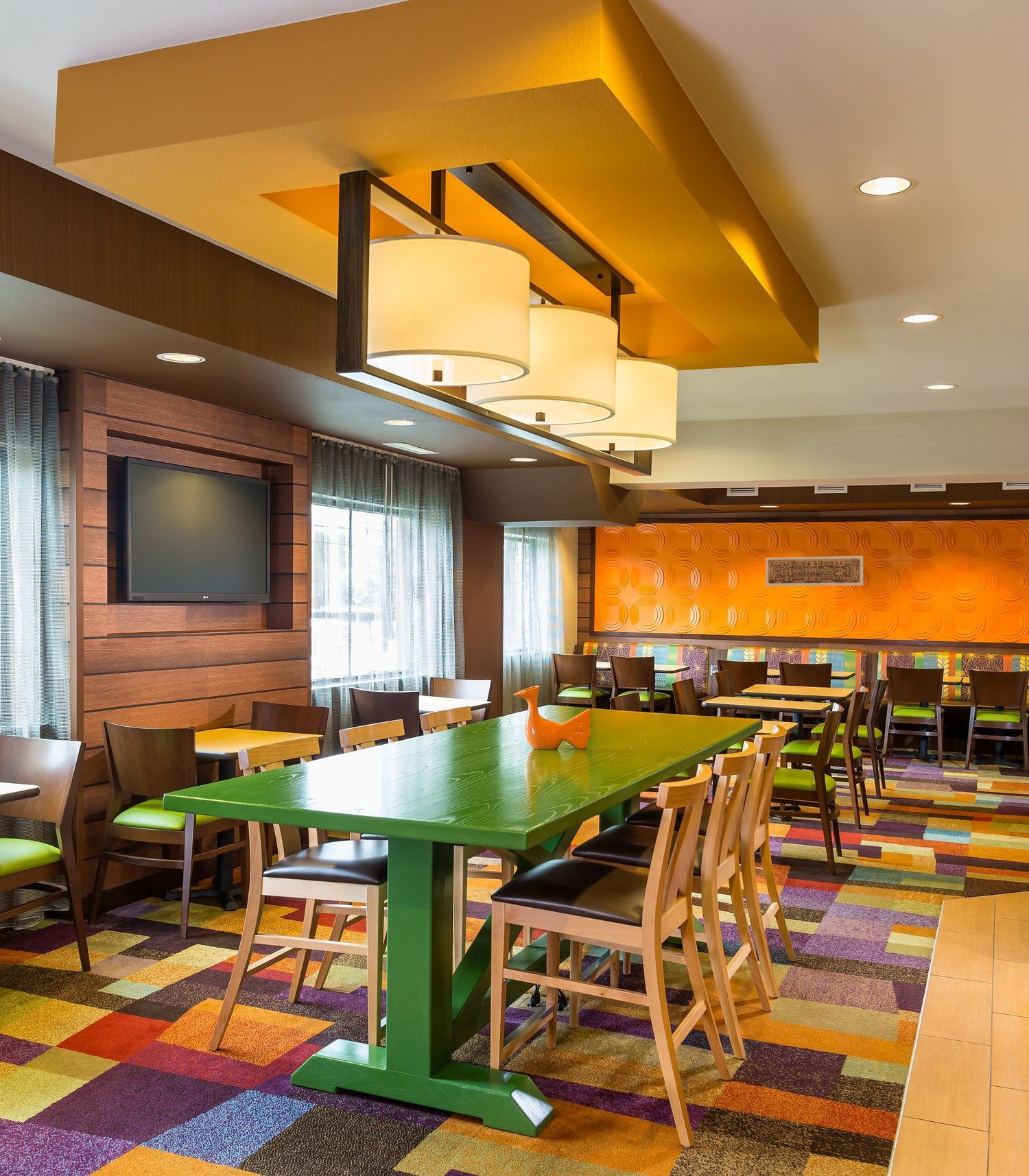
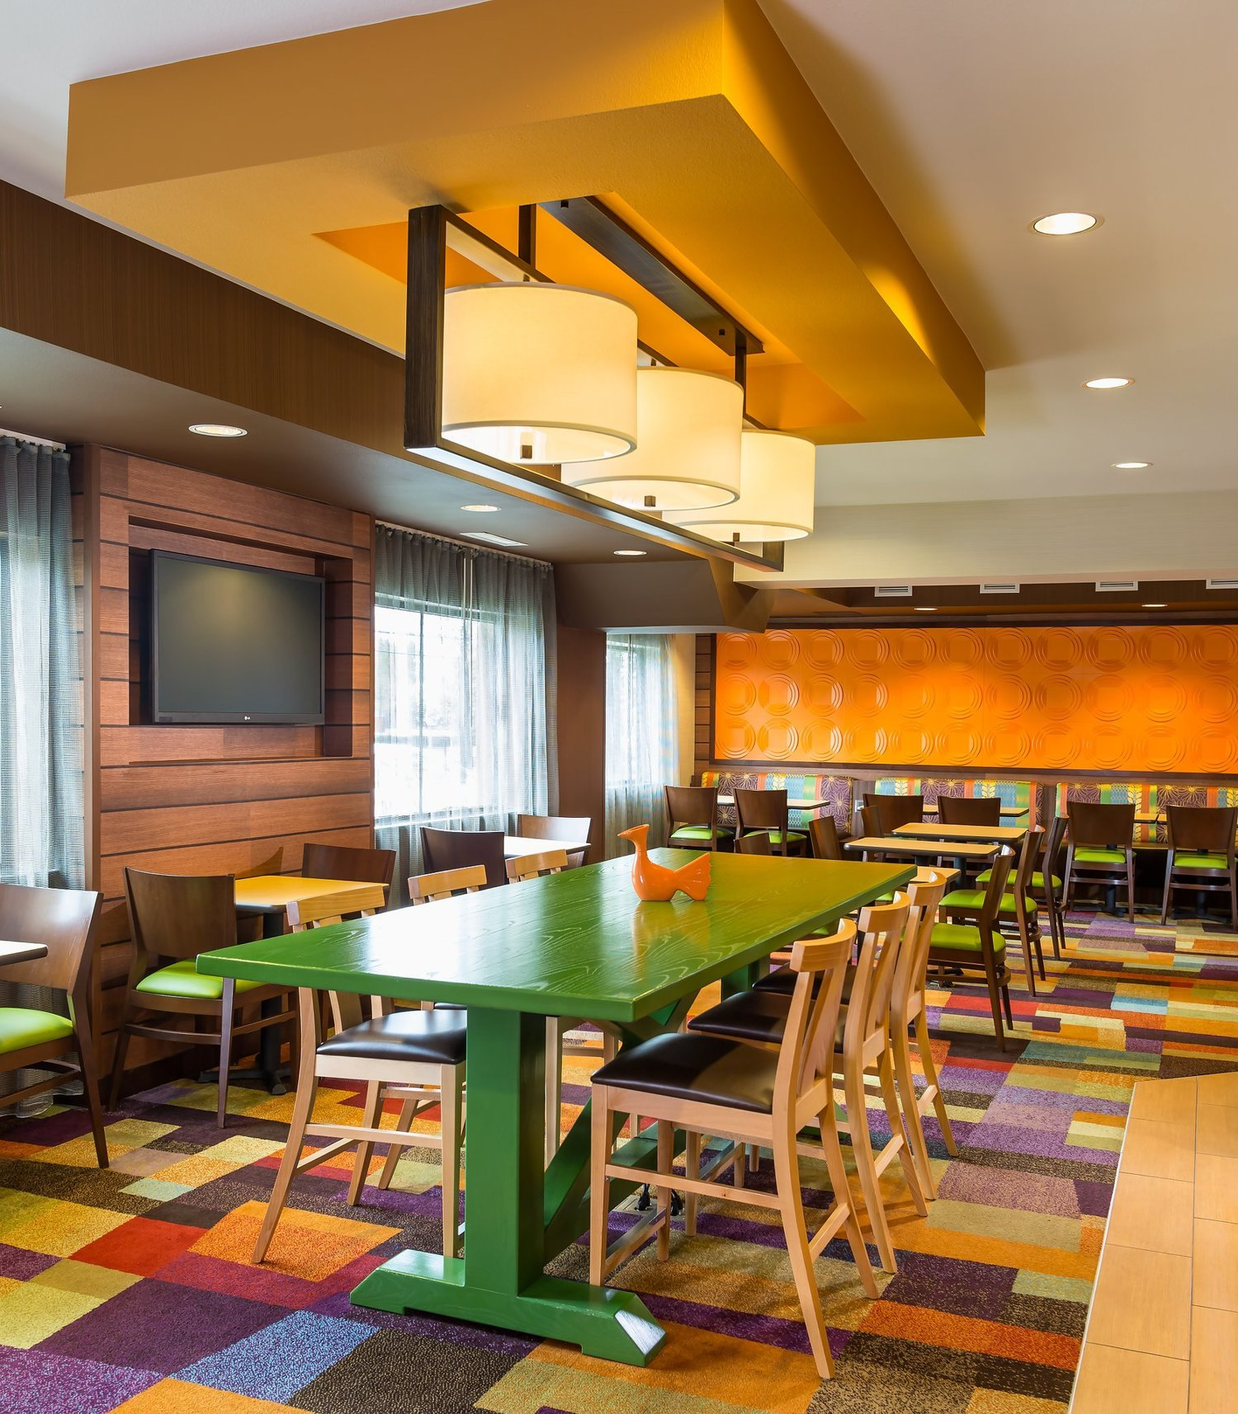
- decorative wall panel [765,555,864,587]
